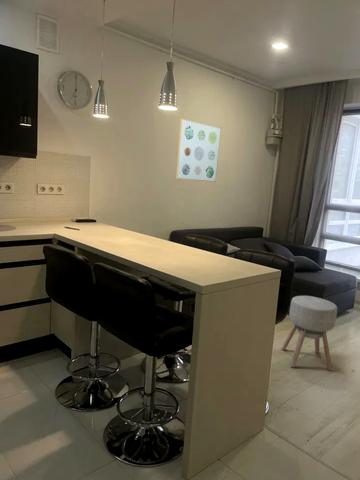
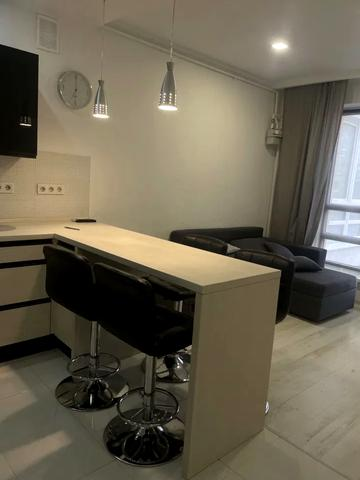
- wall art [175,118,222,183]
- ottoman [280,295,338,372]
